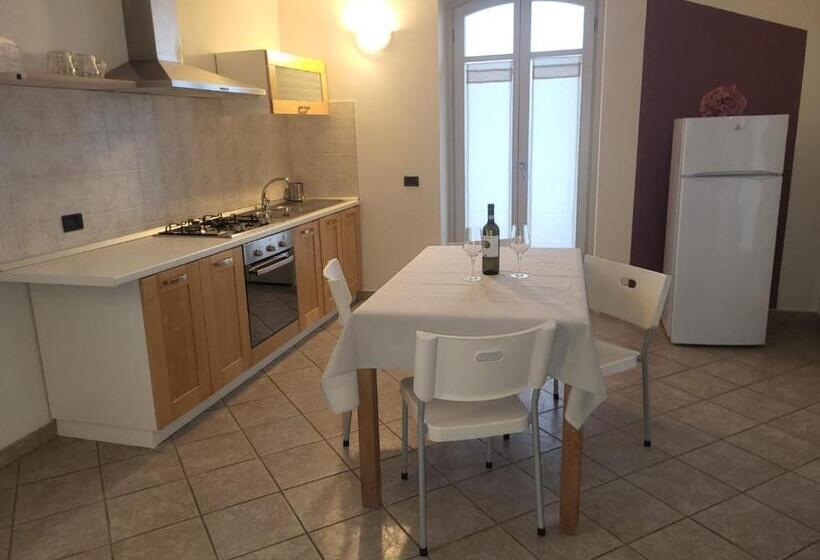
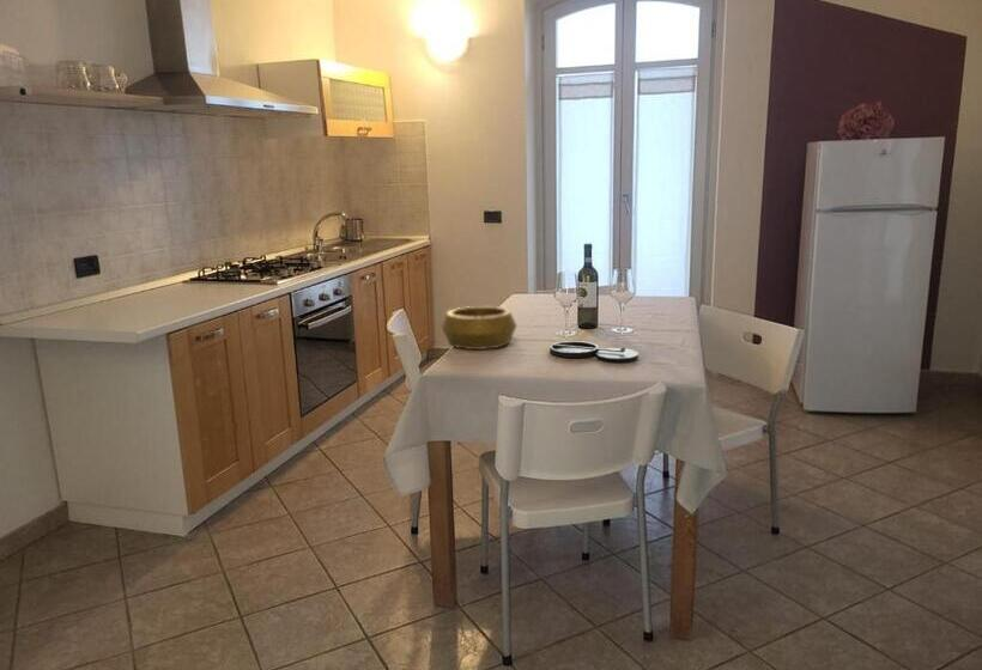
+ decorative bowl [441,305,519,351]
+ plate [548,340,639,363]
